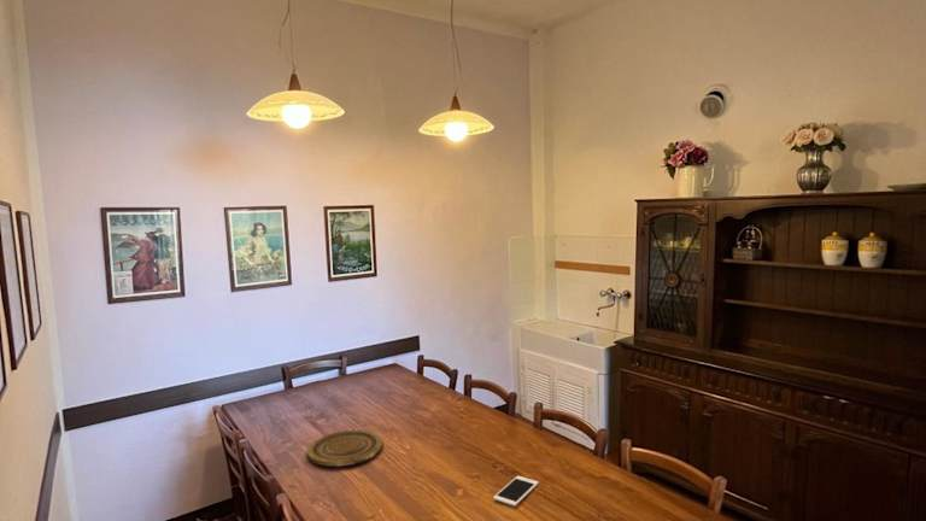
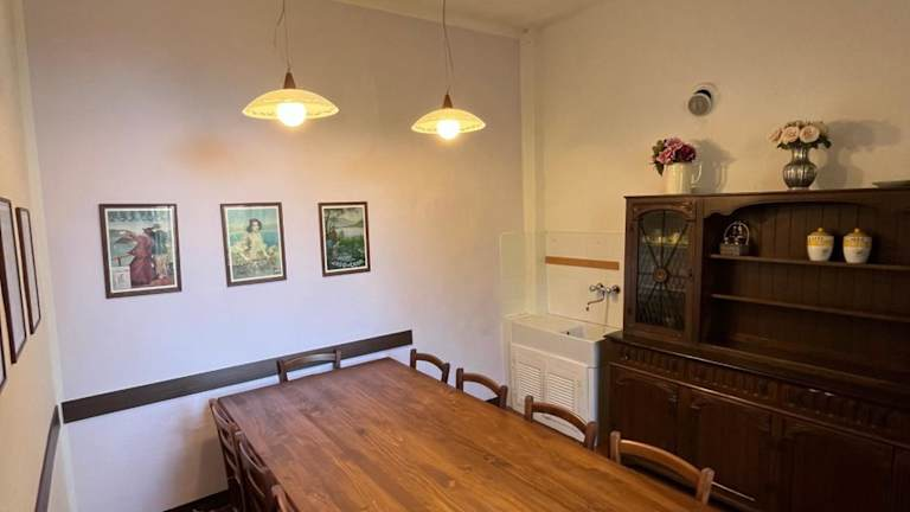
- plate [306,429,383,468]
- cell phone [492,475,540,508]
